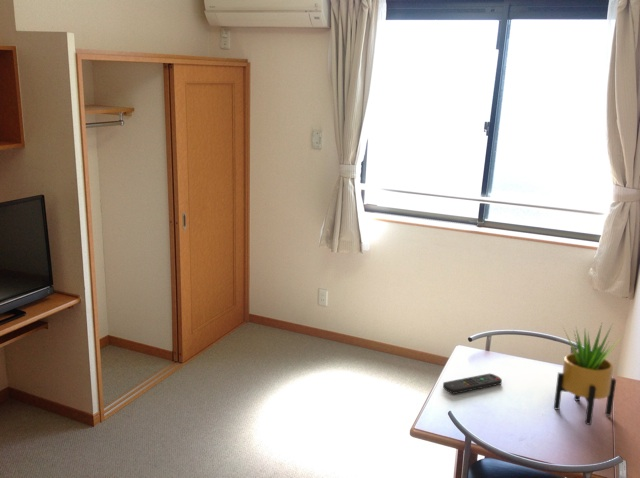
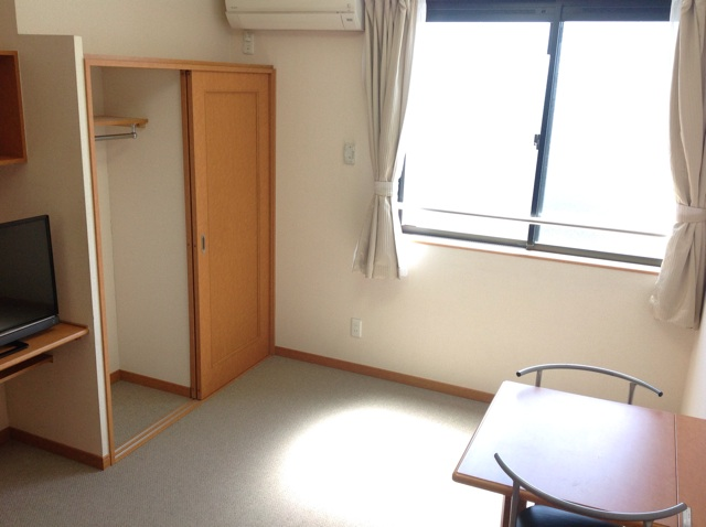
- remote control [442,373,503,395]
- potted plant [553,323,623,426]
